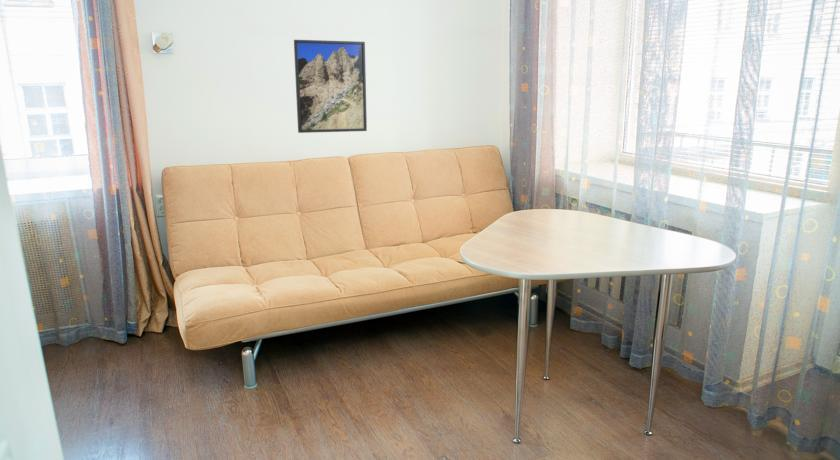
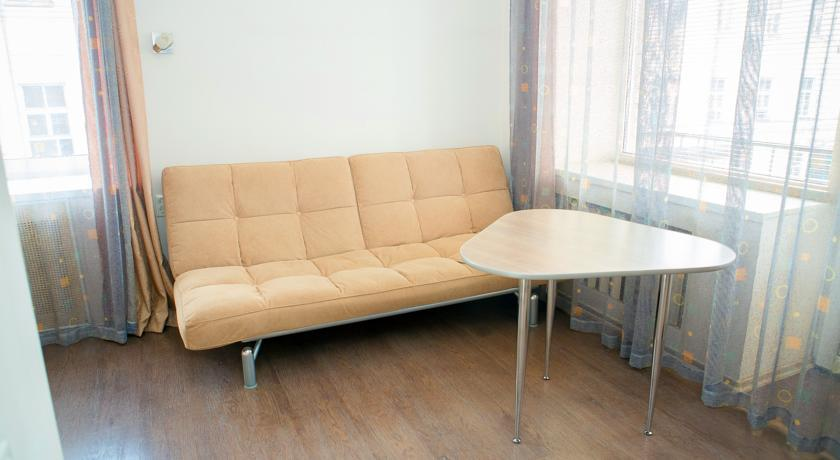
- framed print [293,39,368,134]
